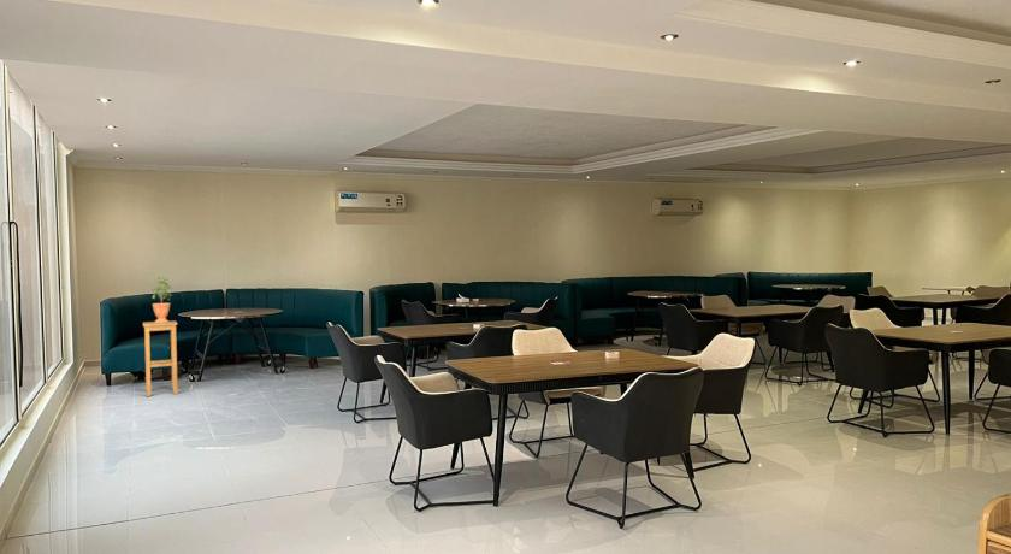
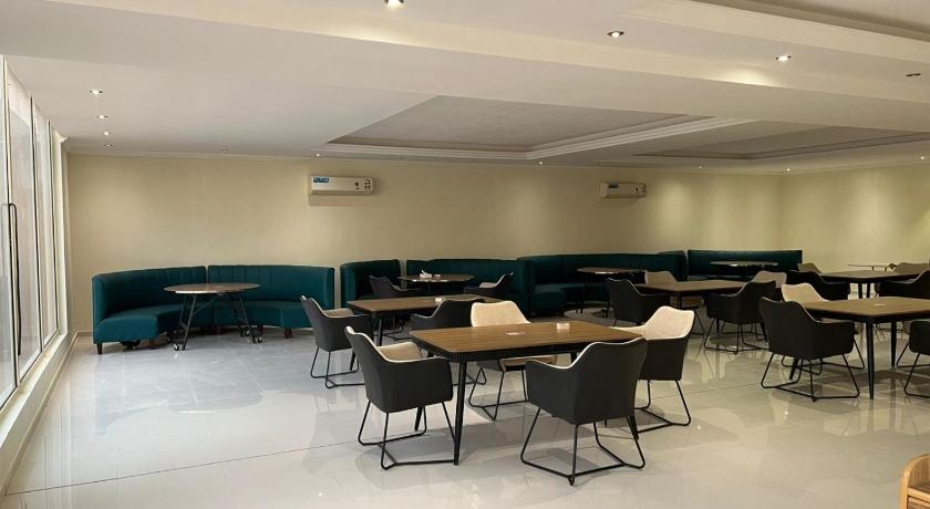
- stool [142,319,179,397]
- potted plant [152,276,172,323]
